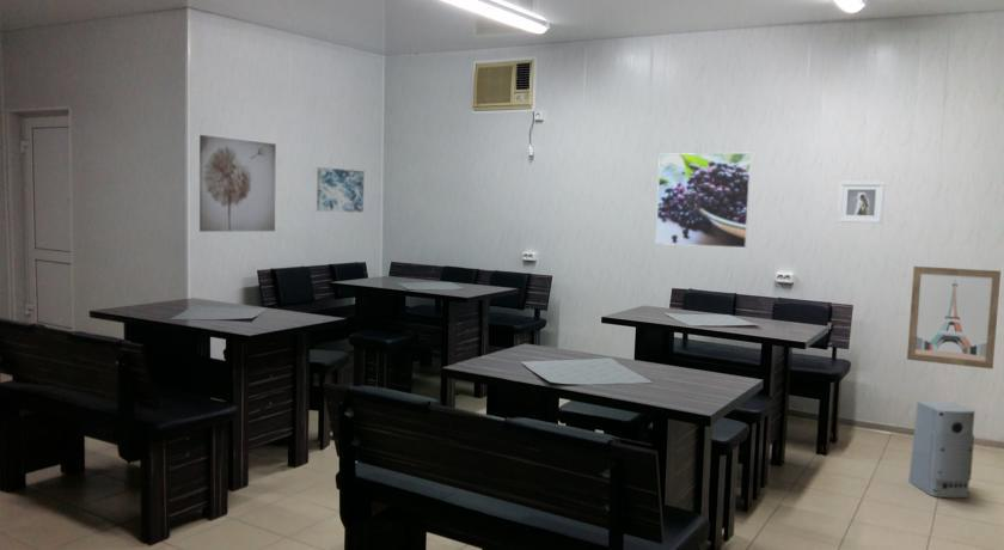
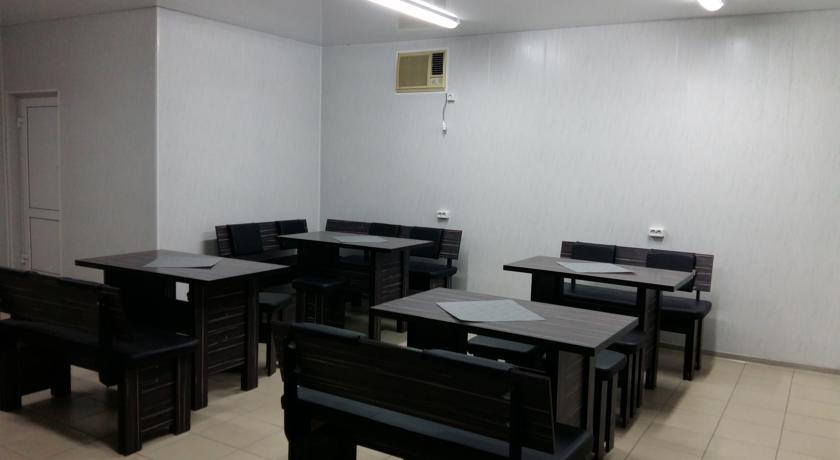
- air purifier [907,399,977,499]
- wall art [906,265,1002,371]
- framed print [654,152,753,249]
- wall art [316,166,365,213]
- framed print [837,181,886,225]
- wall art [198,134,277,233]
